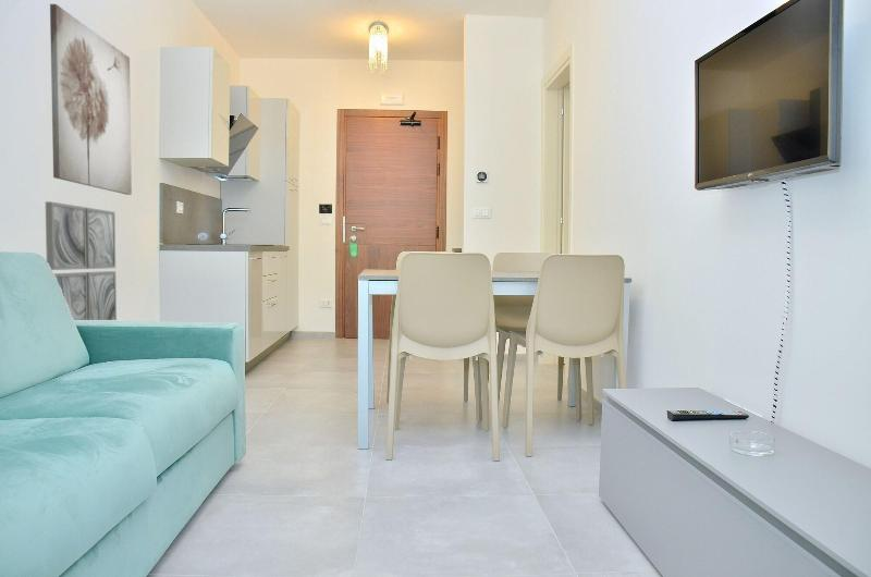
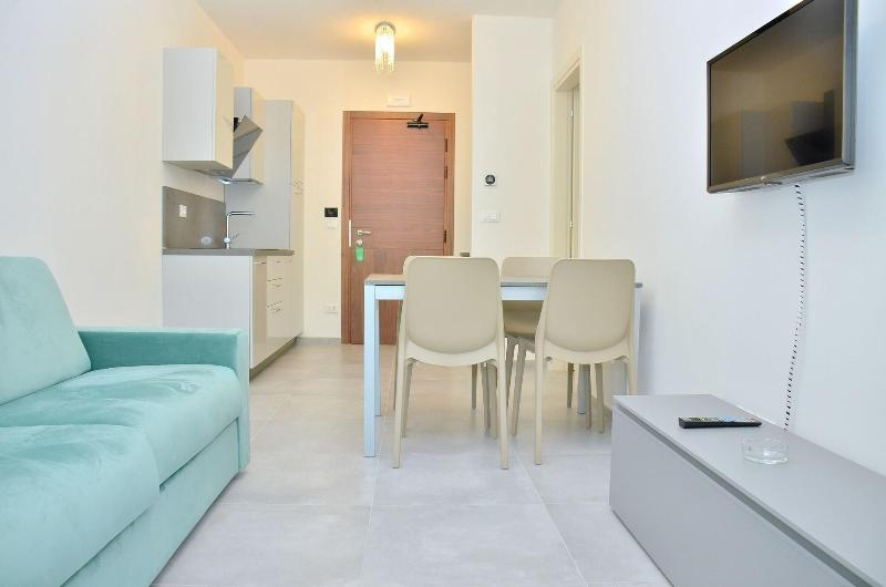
- wall art [49,3,133,196]
- wall art [45,200,118,321]
